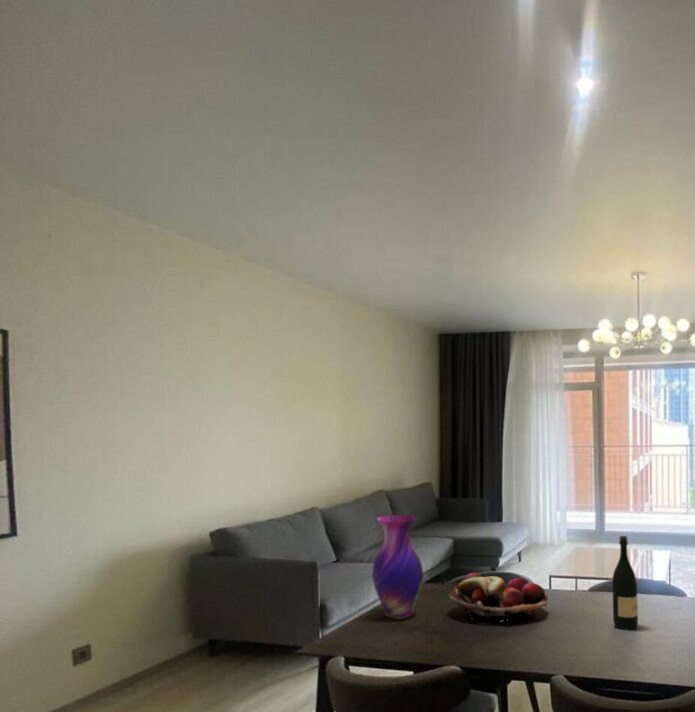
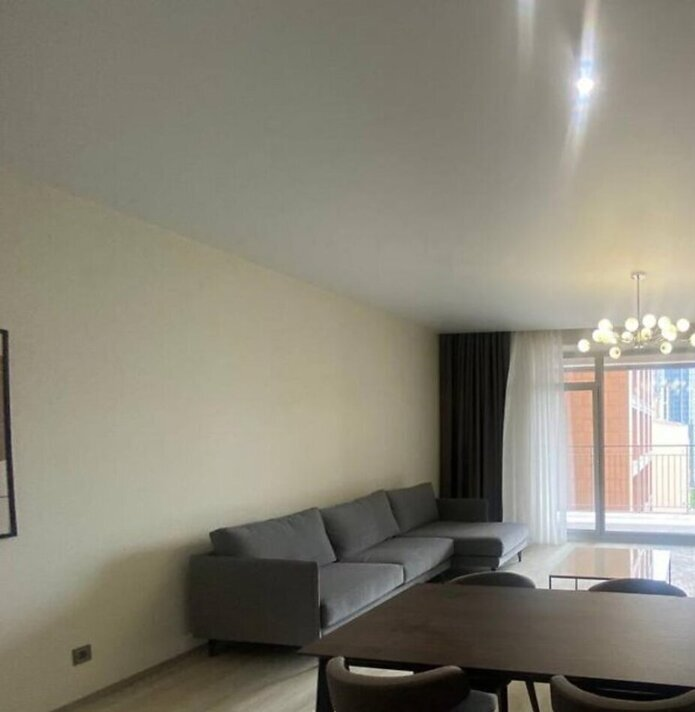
- wine bottle [611,535,639,631]
- vase [371,513,424,619]
- fruit basket [448,572,549,621]
